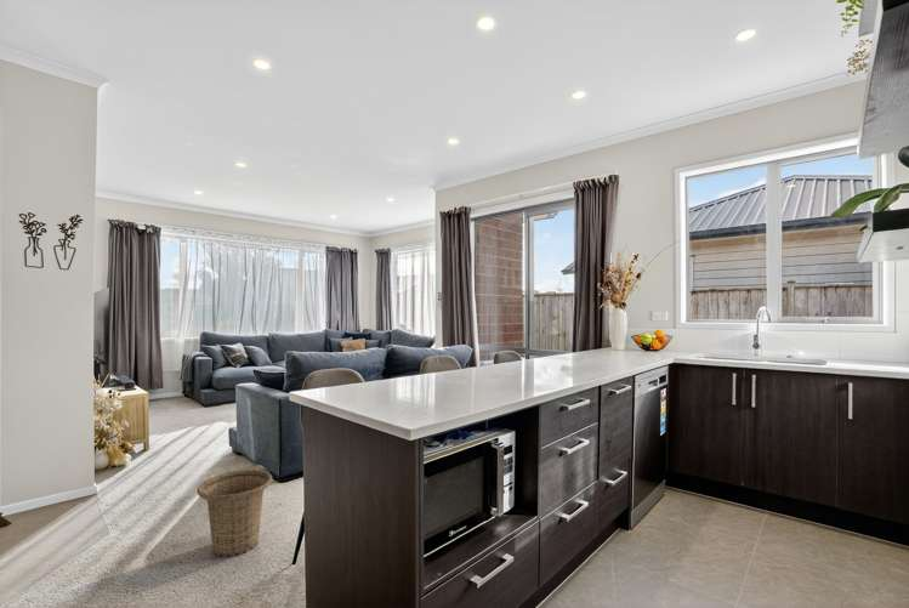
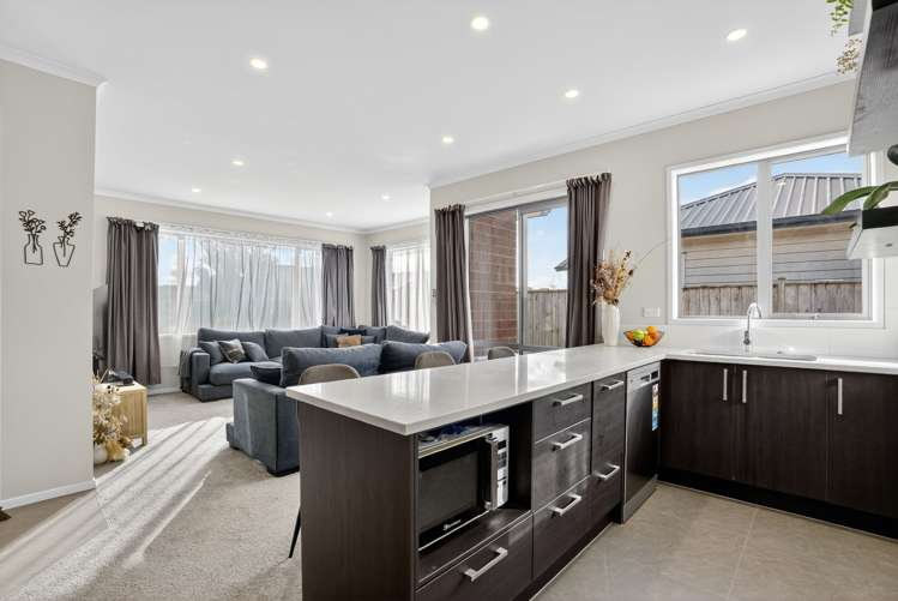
- basket [197,468,273,558]
